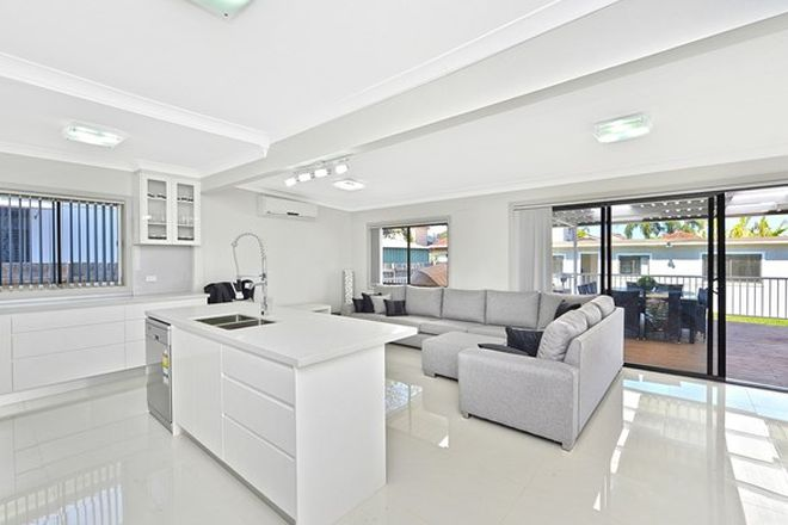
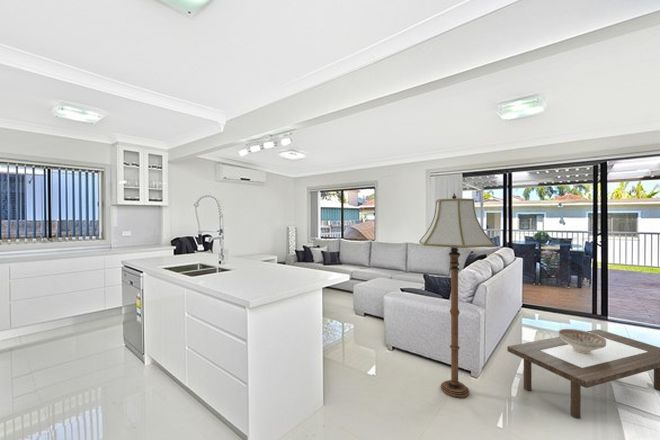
+ floor lamp [418,192,496,399]
+ coffee table [506,328,660,420]
+ decorative bowl [558,328,606,353]
